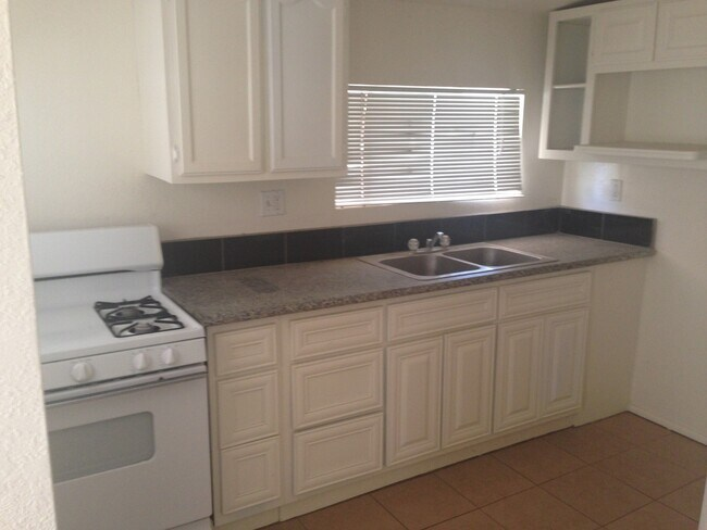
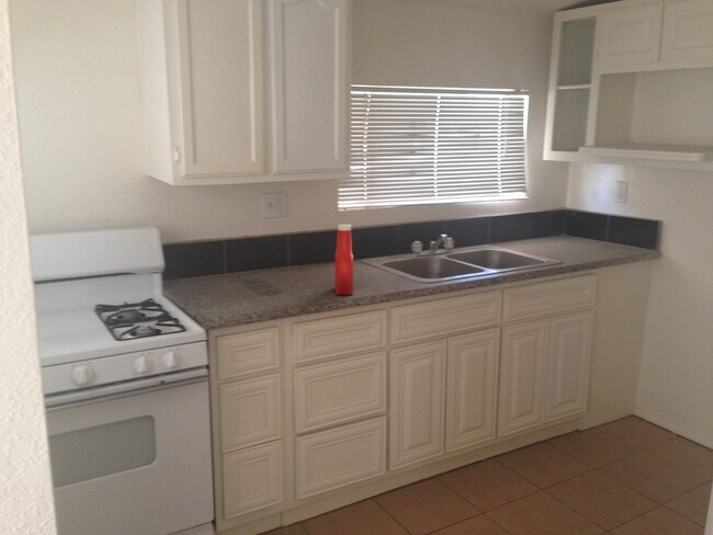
+ soap bottle [333,224,354,296]
